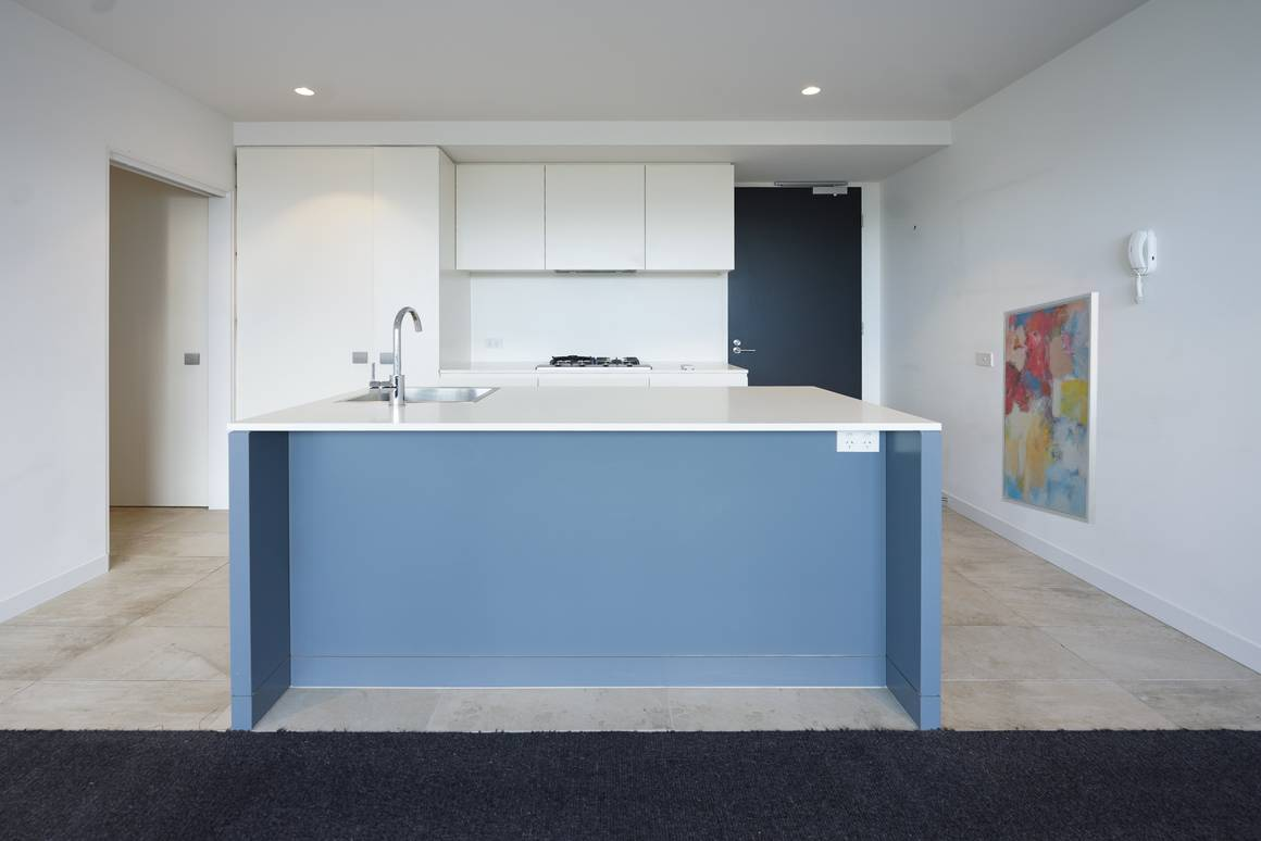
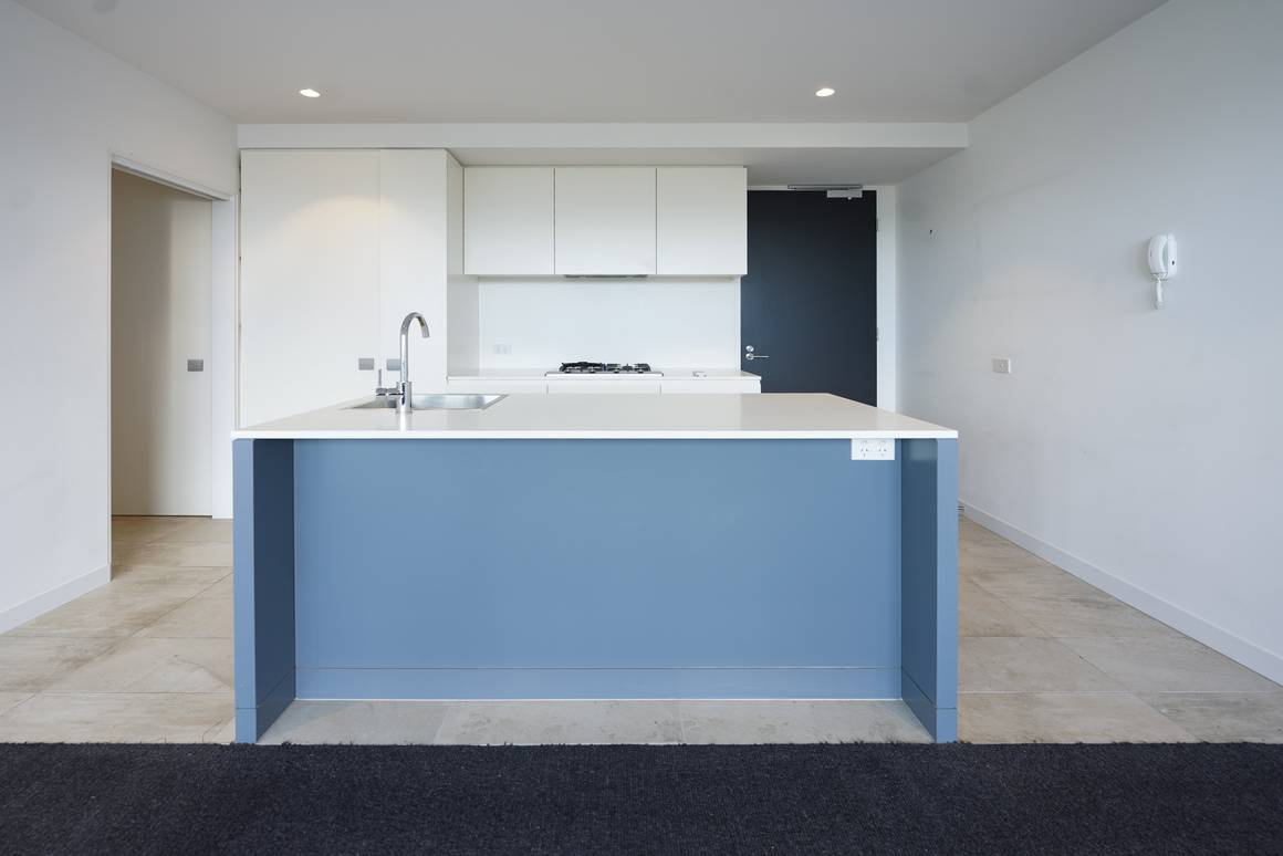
- wall art [1001,291,1099,525]
